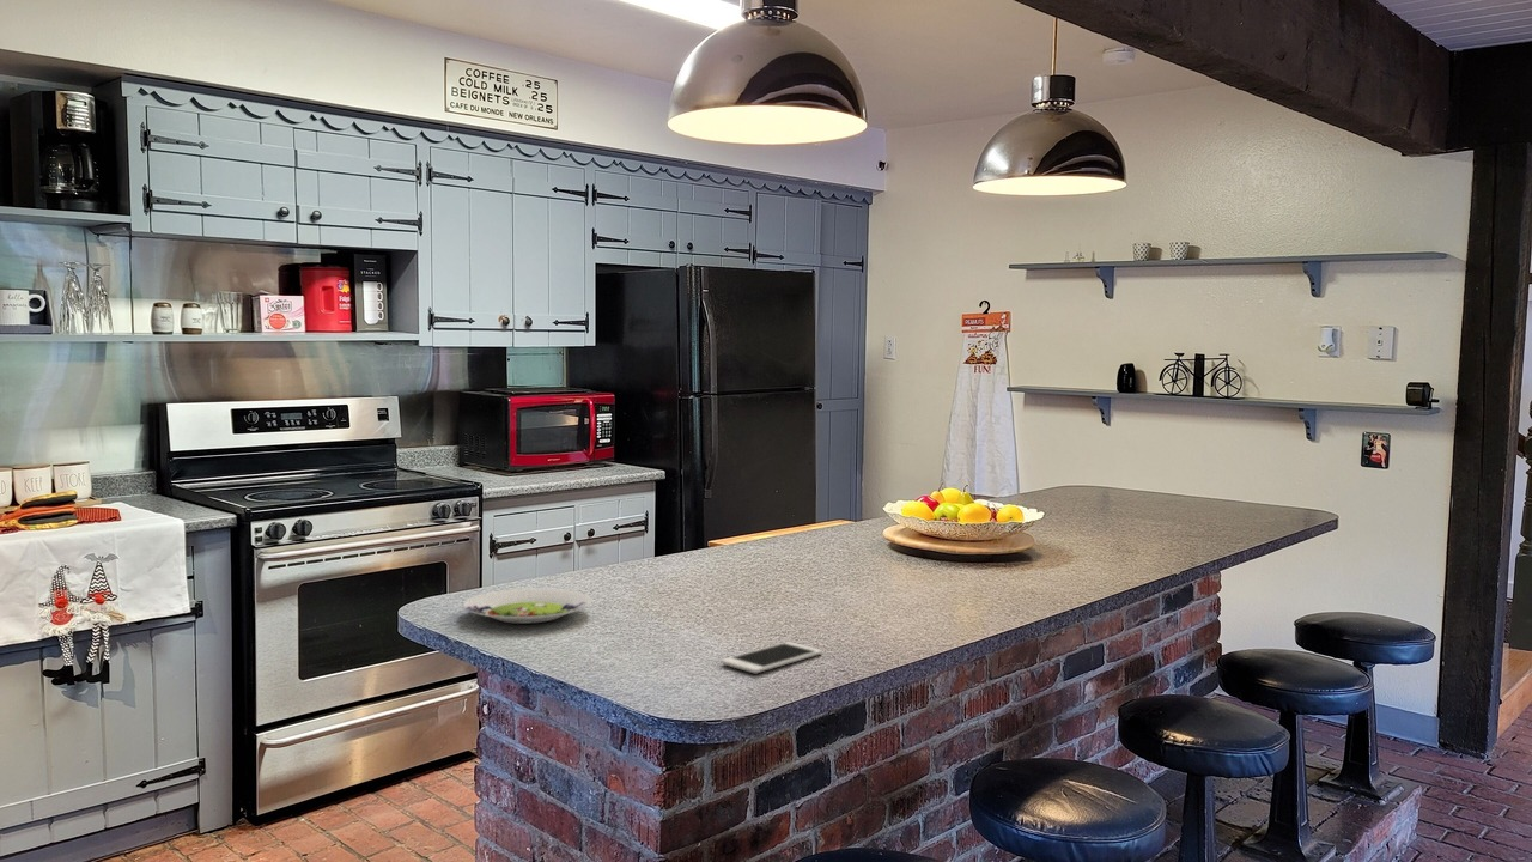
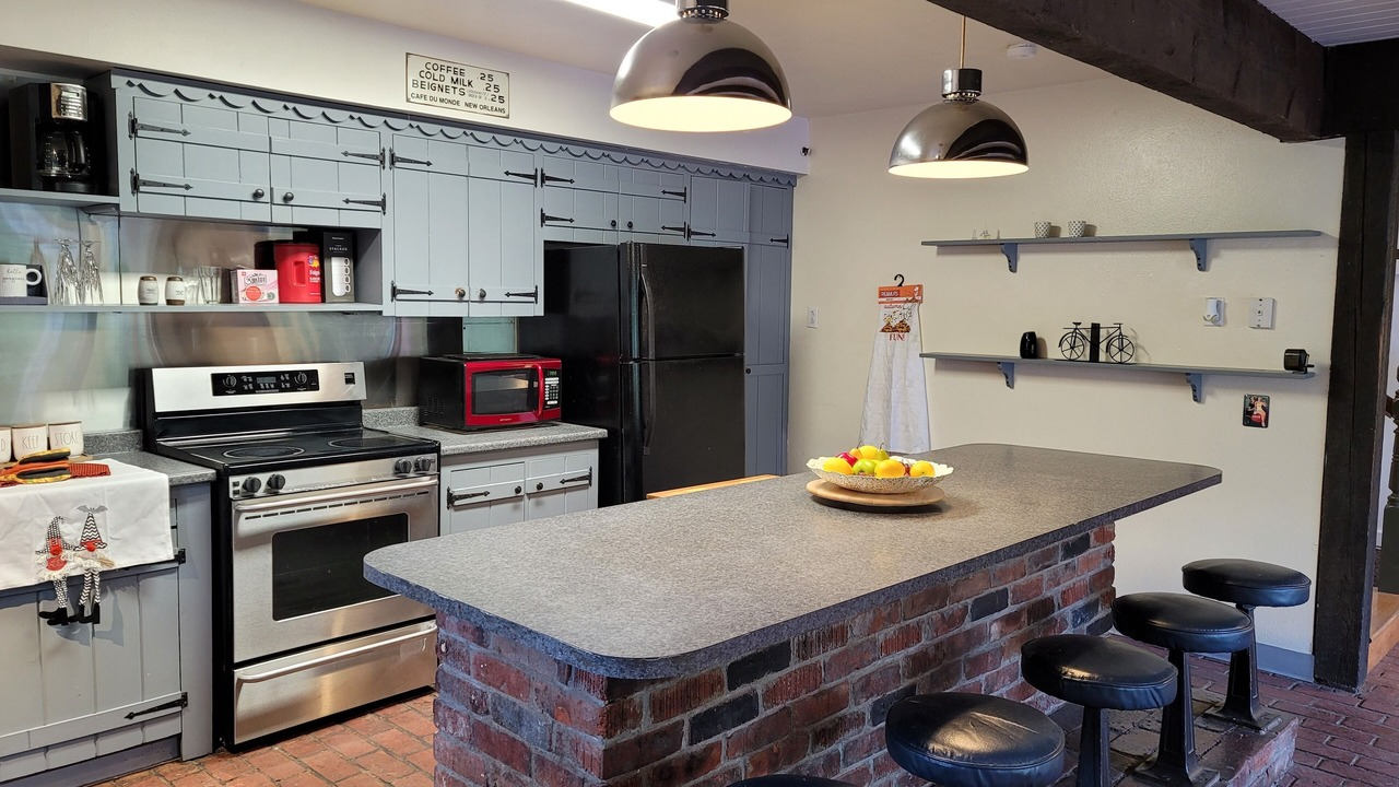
- salad plate [462,587,594,625]
- cell phone [721,641,823,674]
